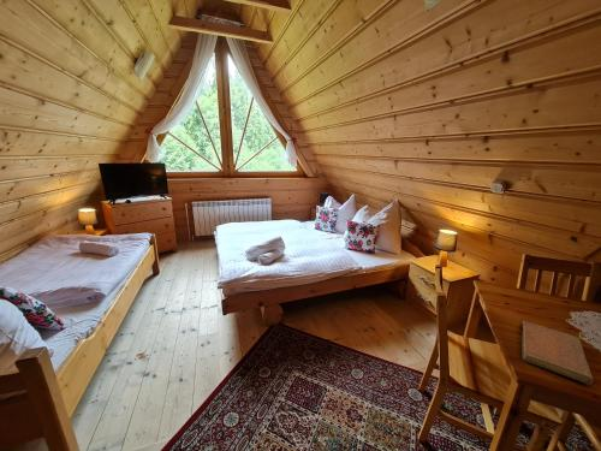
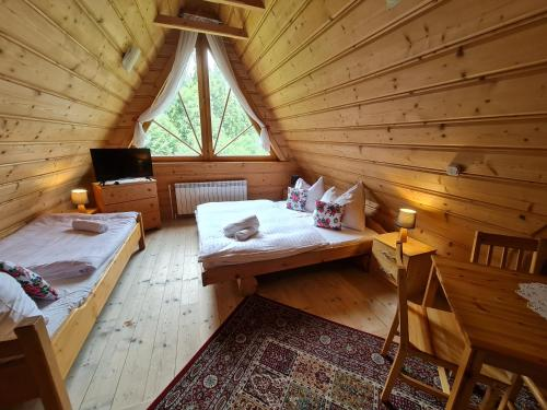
- notebook [520,320,594,385]
